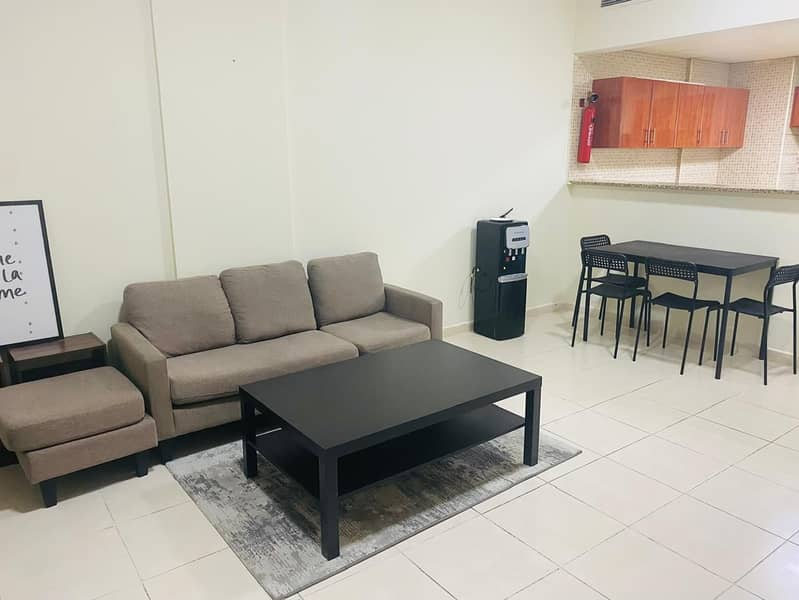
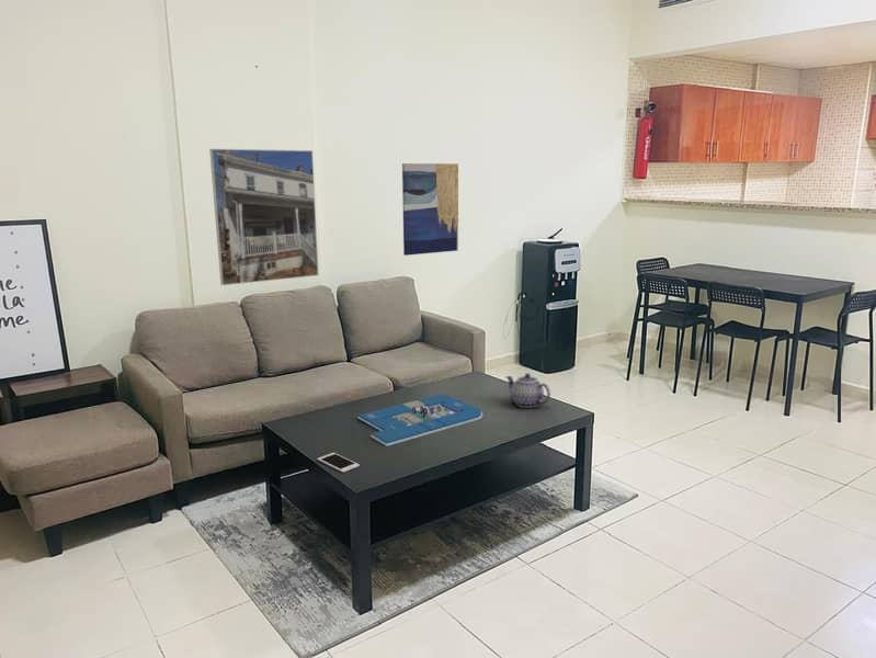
+ wall art [401,162,459,257]
+ board game [356,393,483,447]
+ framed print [208,148,320,286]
+ teapot [504,372,551,409]
+ cell phone [317,452,361,474]
